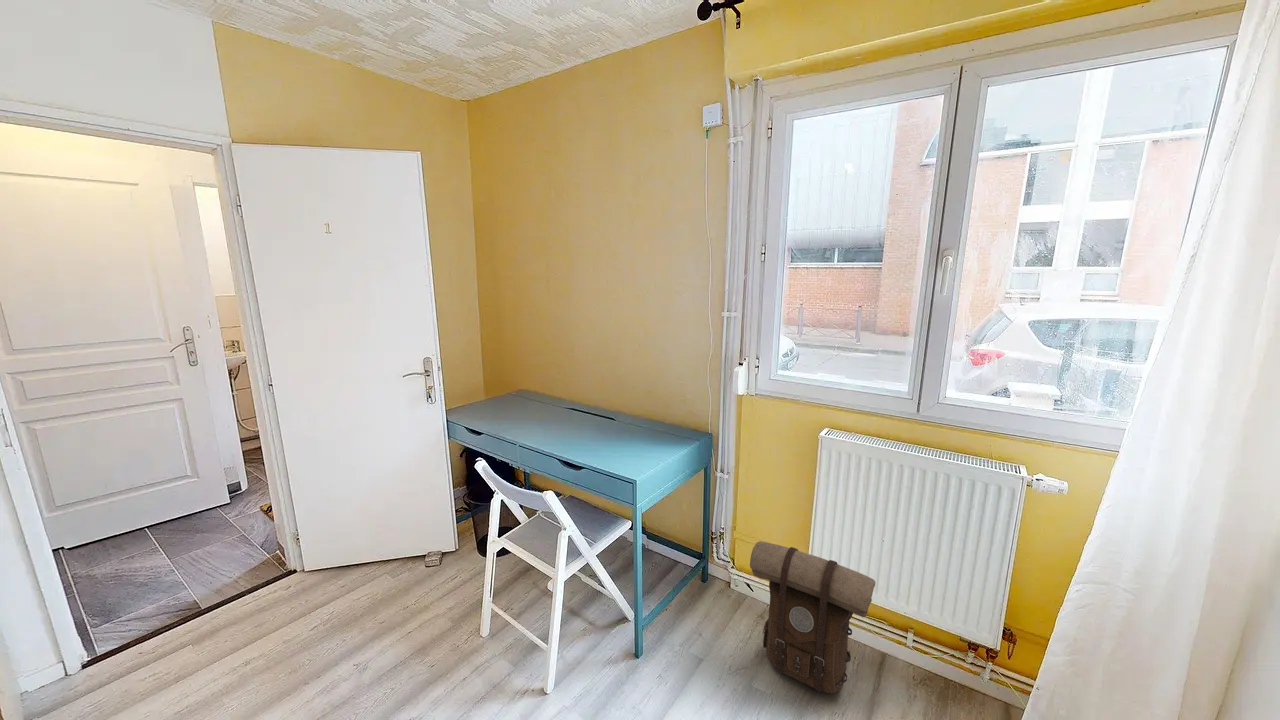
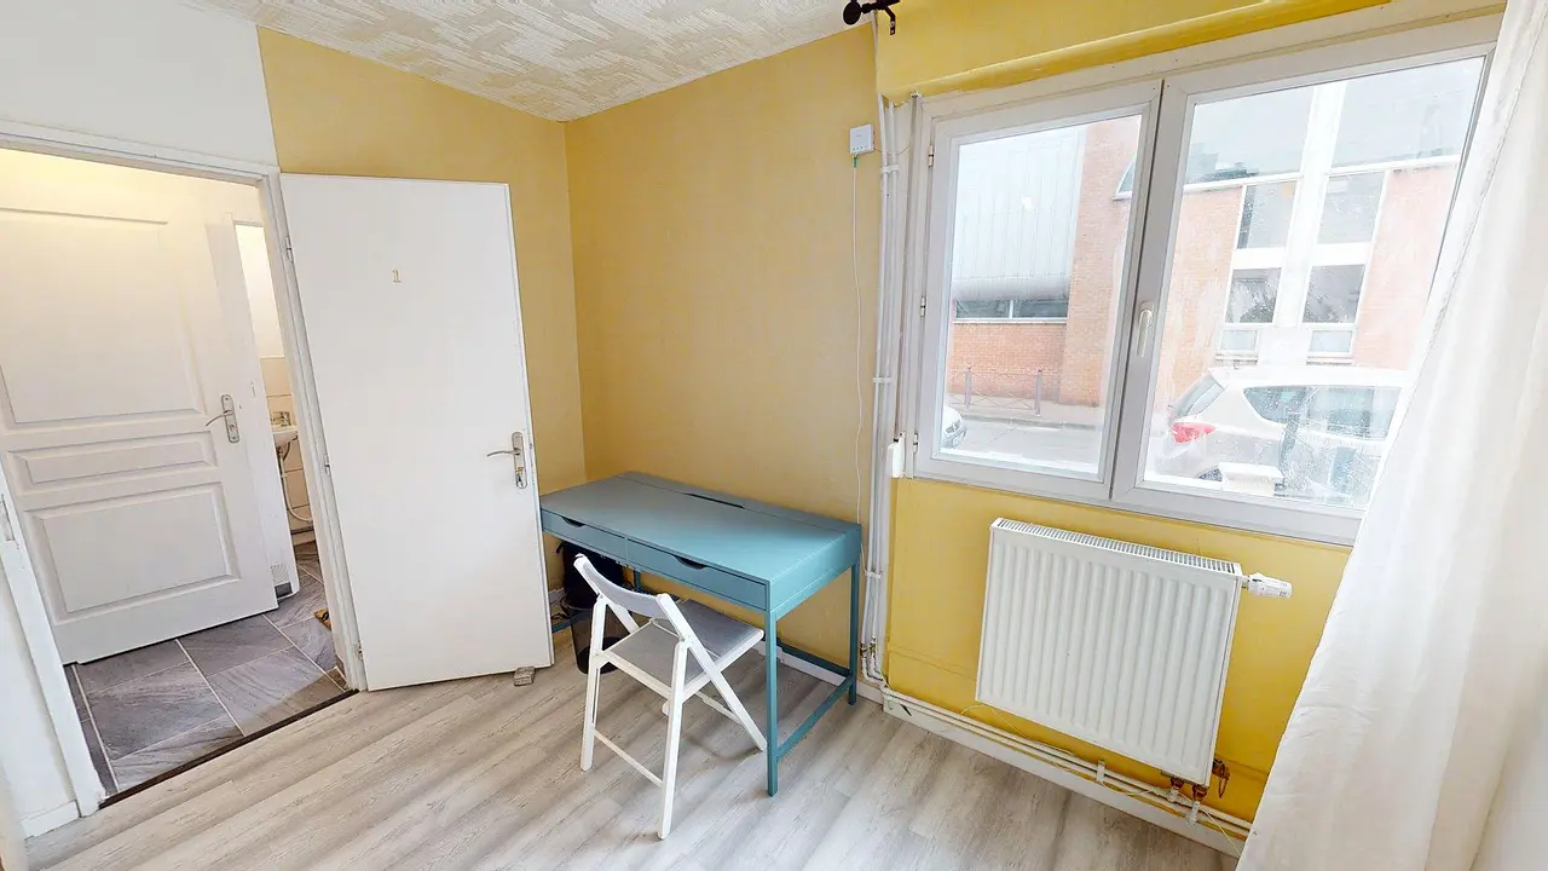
- backpack [749,540,876,694]
